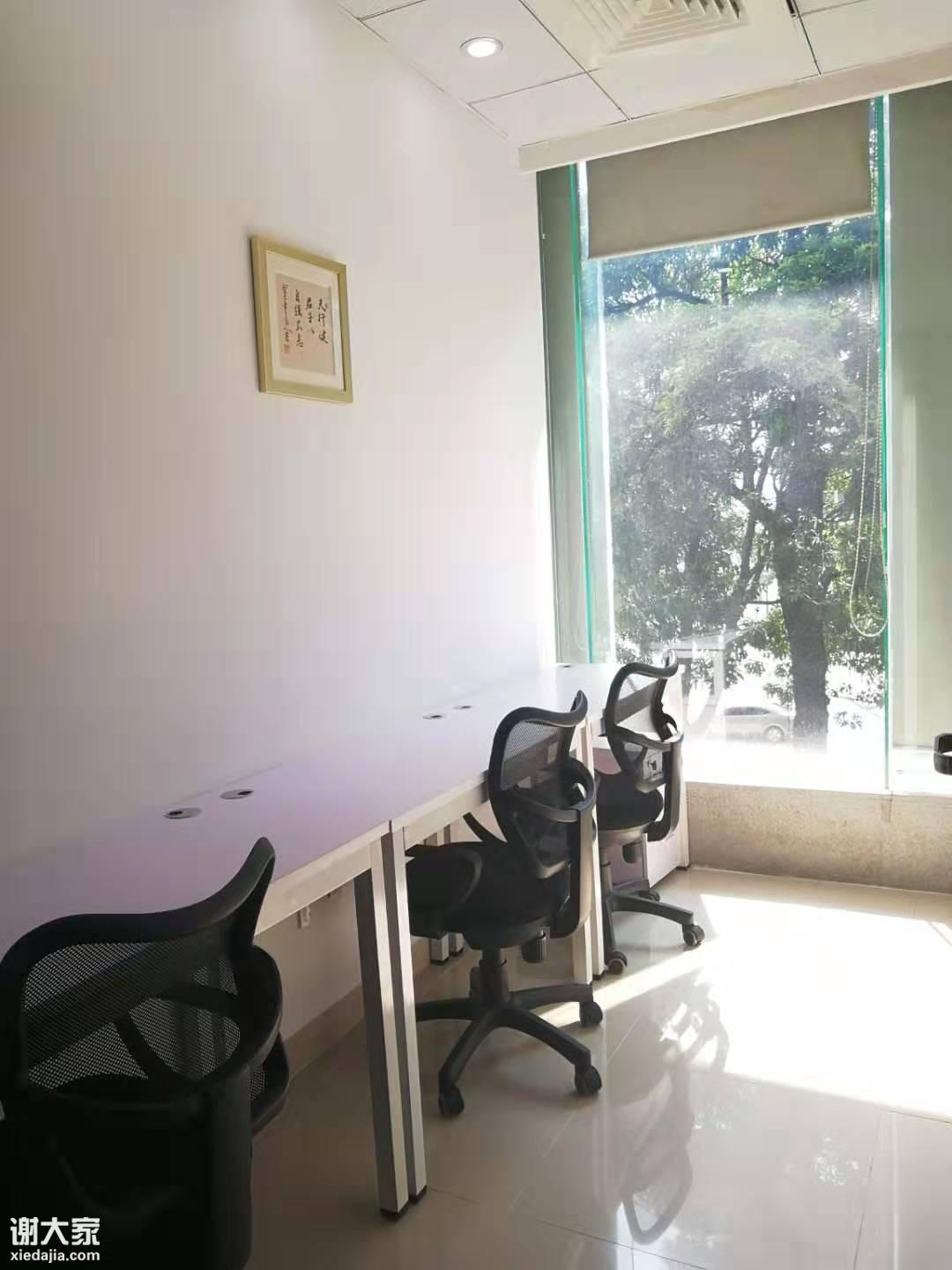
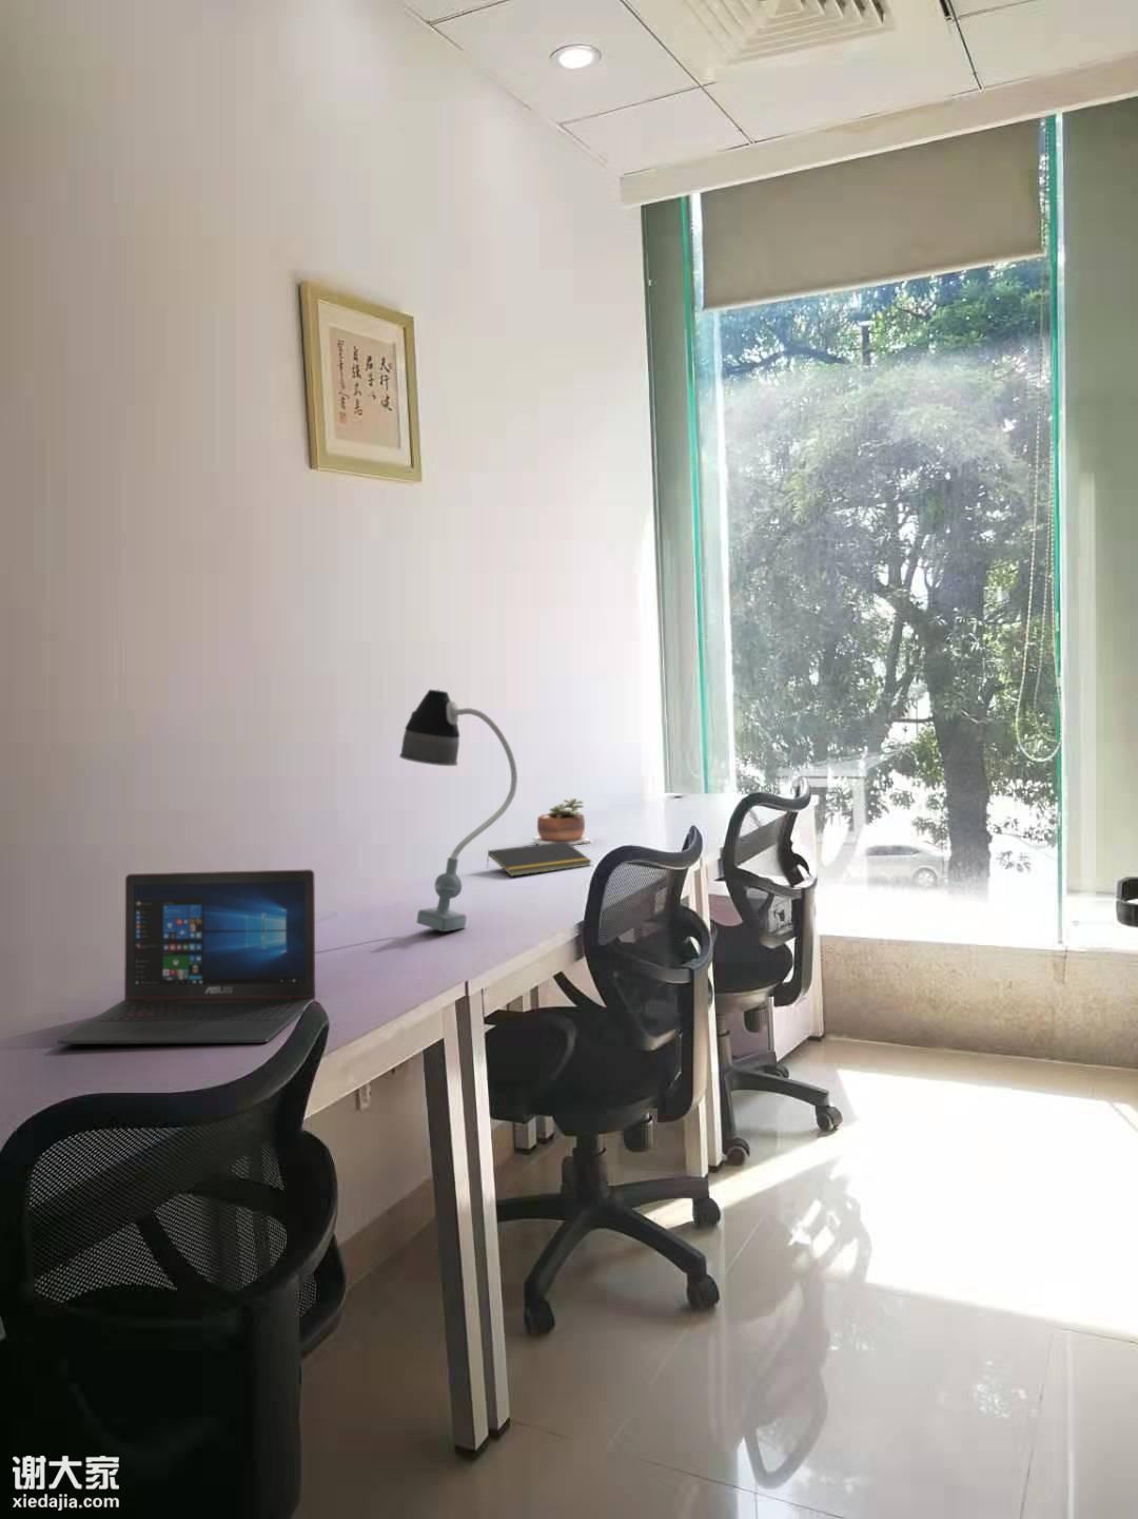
+ succulent plant [532,798,594,846]
+ desk lamp [398,689,519,933]
+ laptop [56,868,316,1045]
+ notepad [485,842,593,878]
